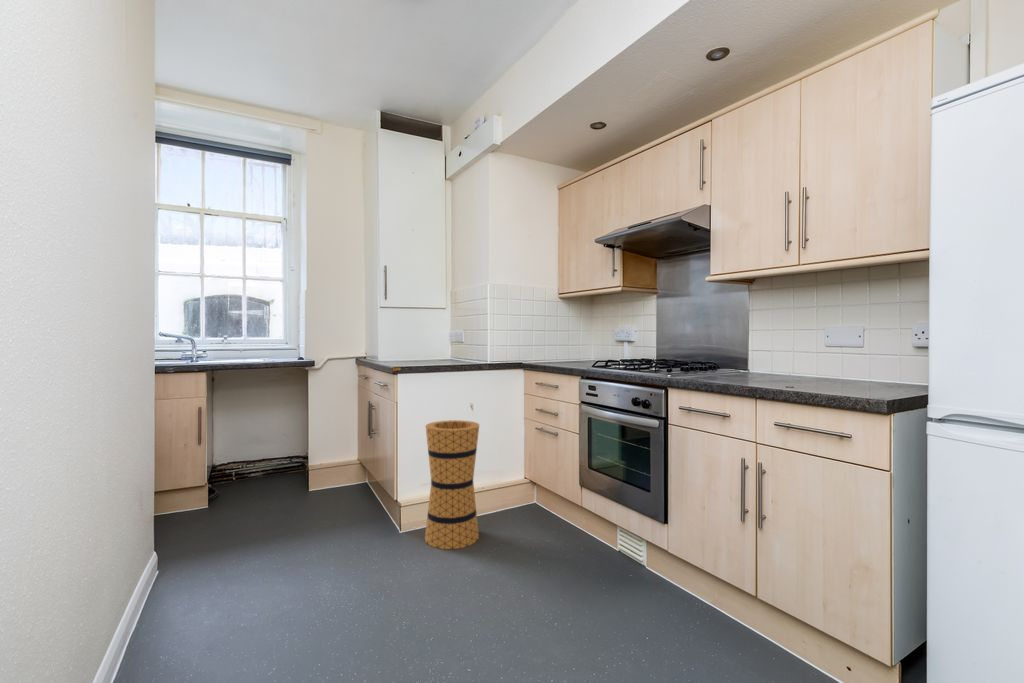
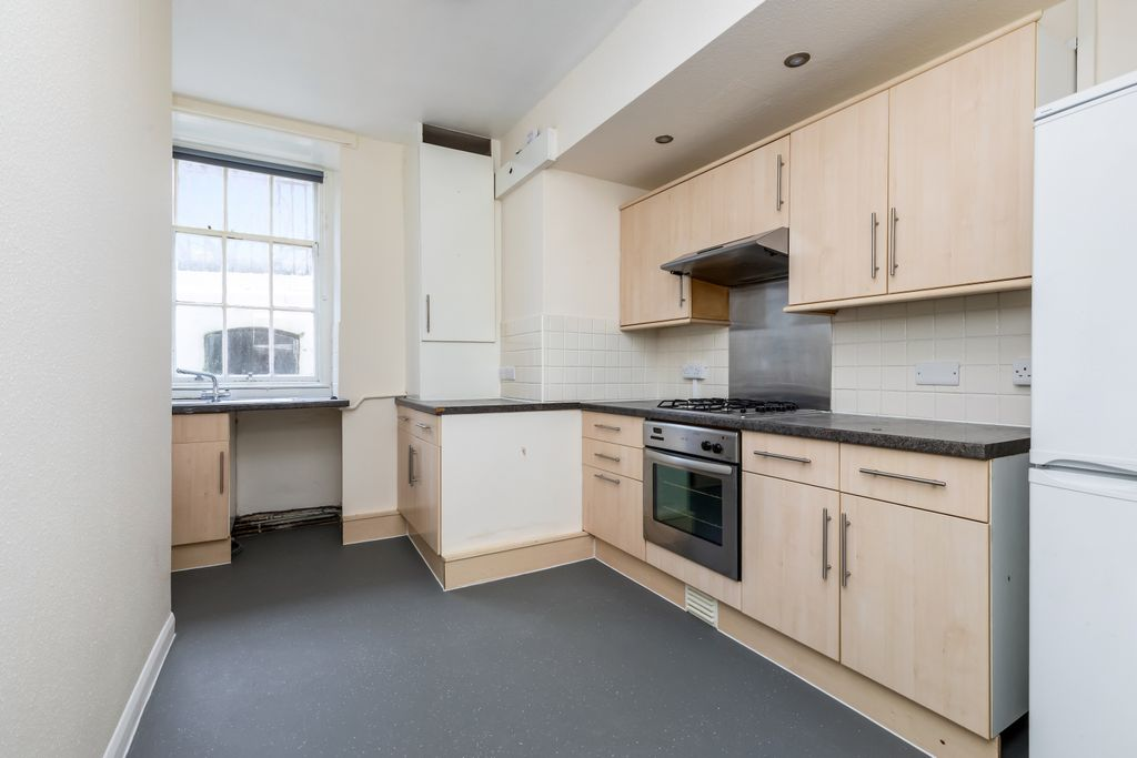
- trash bin [424,419,480,550]
